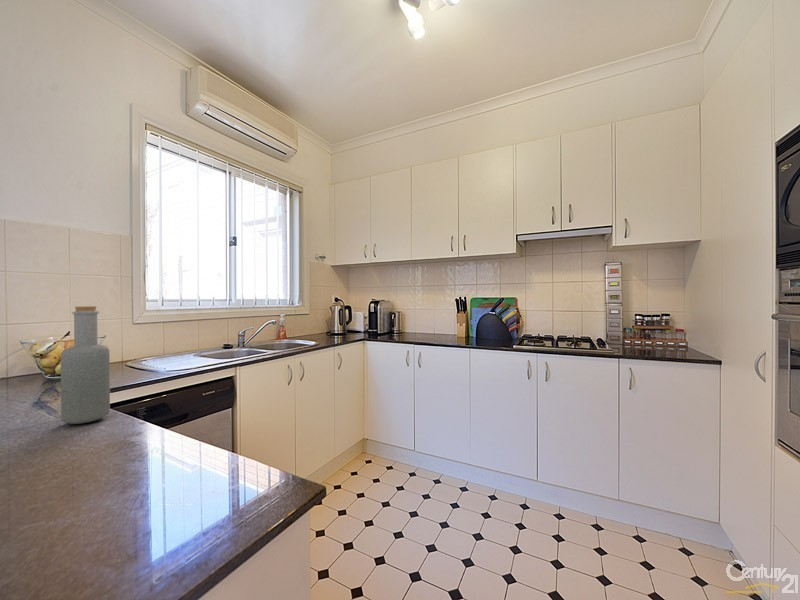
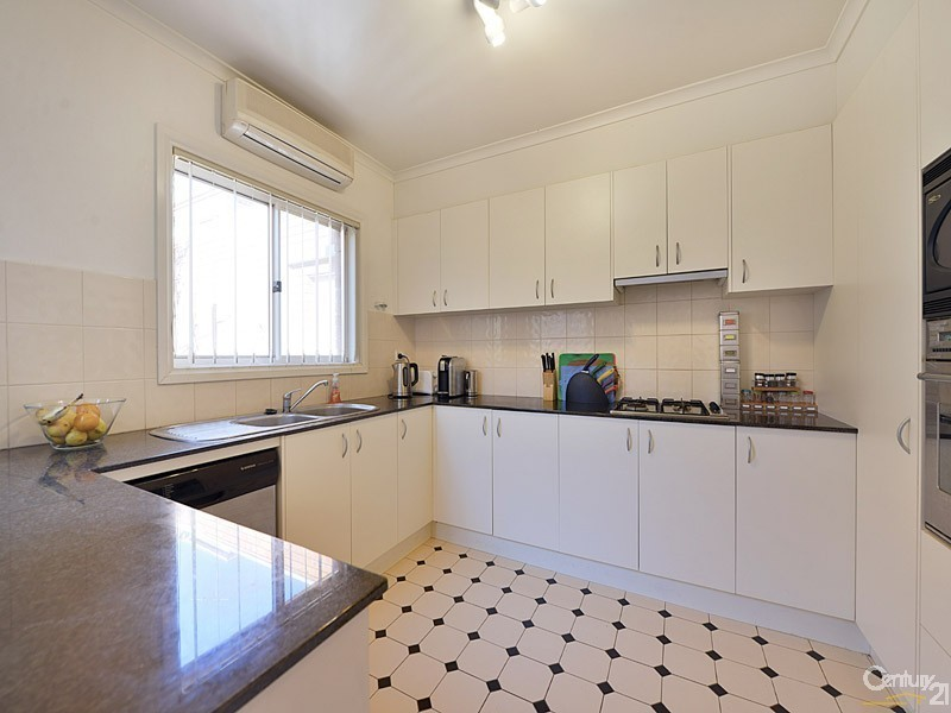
- bottle [60,305,111,425]
